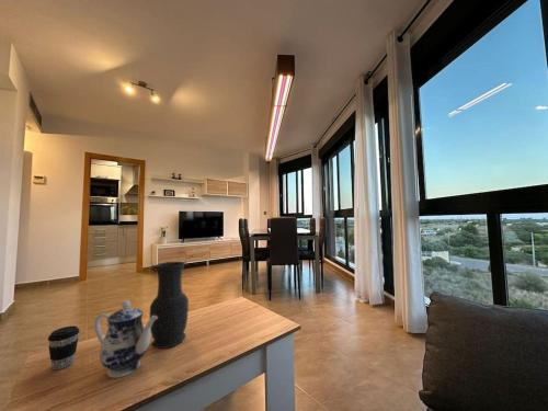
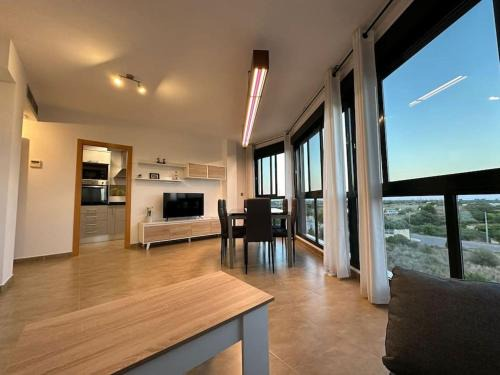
- teapot [93,299,158,379]
- coffee cup [47,324,81,370]
- vase [149,261,190,350]
